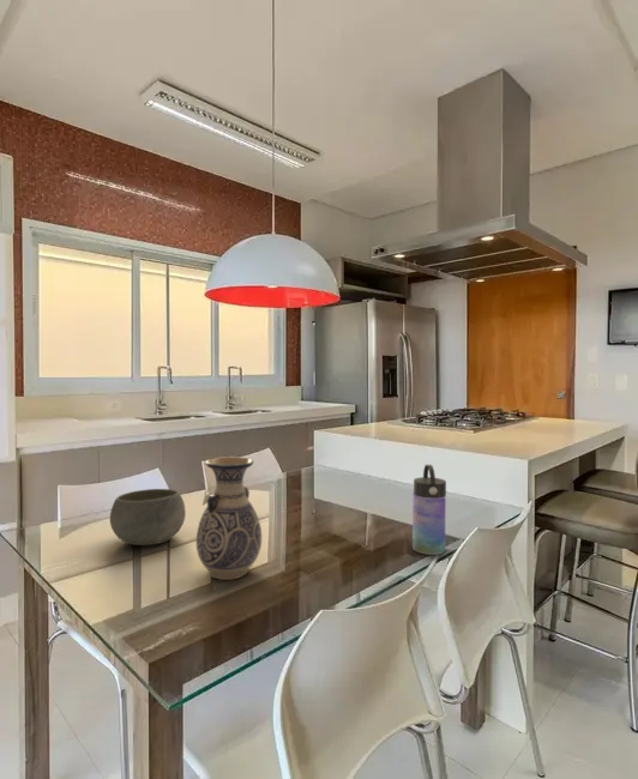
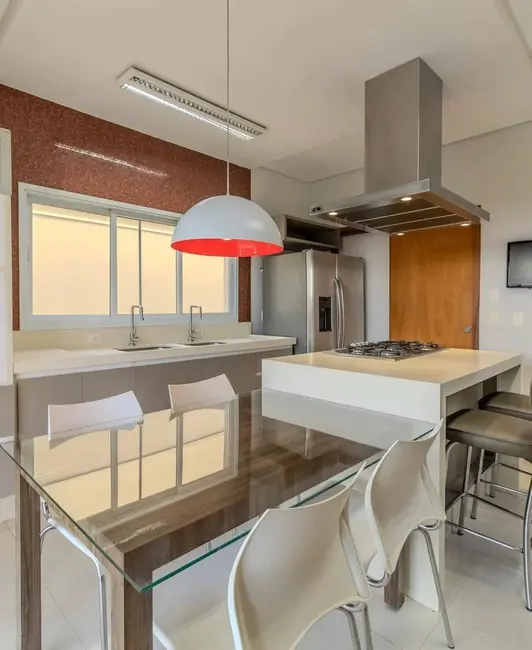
- water bottle [411,464,447,556]
- bowl [109,488,187,546]
- vase [195,455,263,581]
